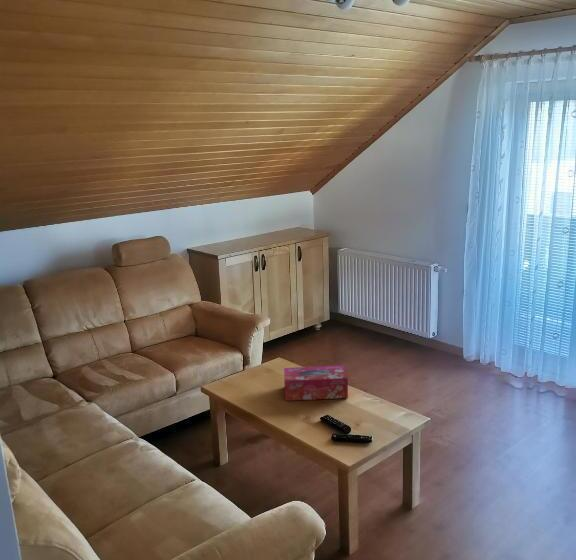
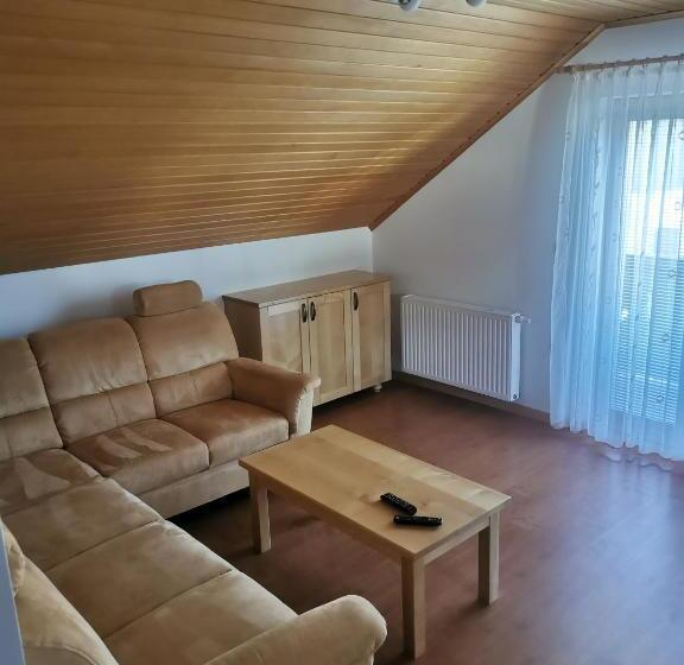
- tissue box [283,365,349,402]
